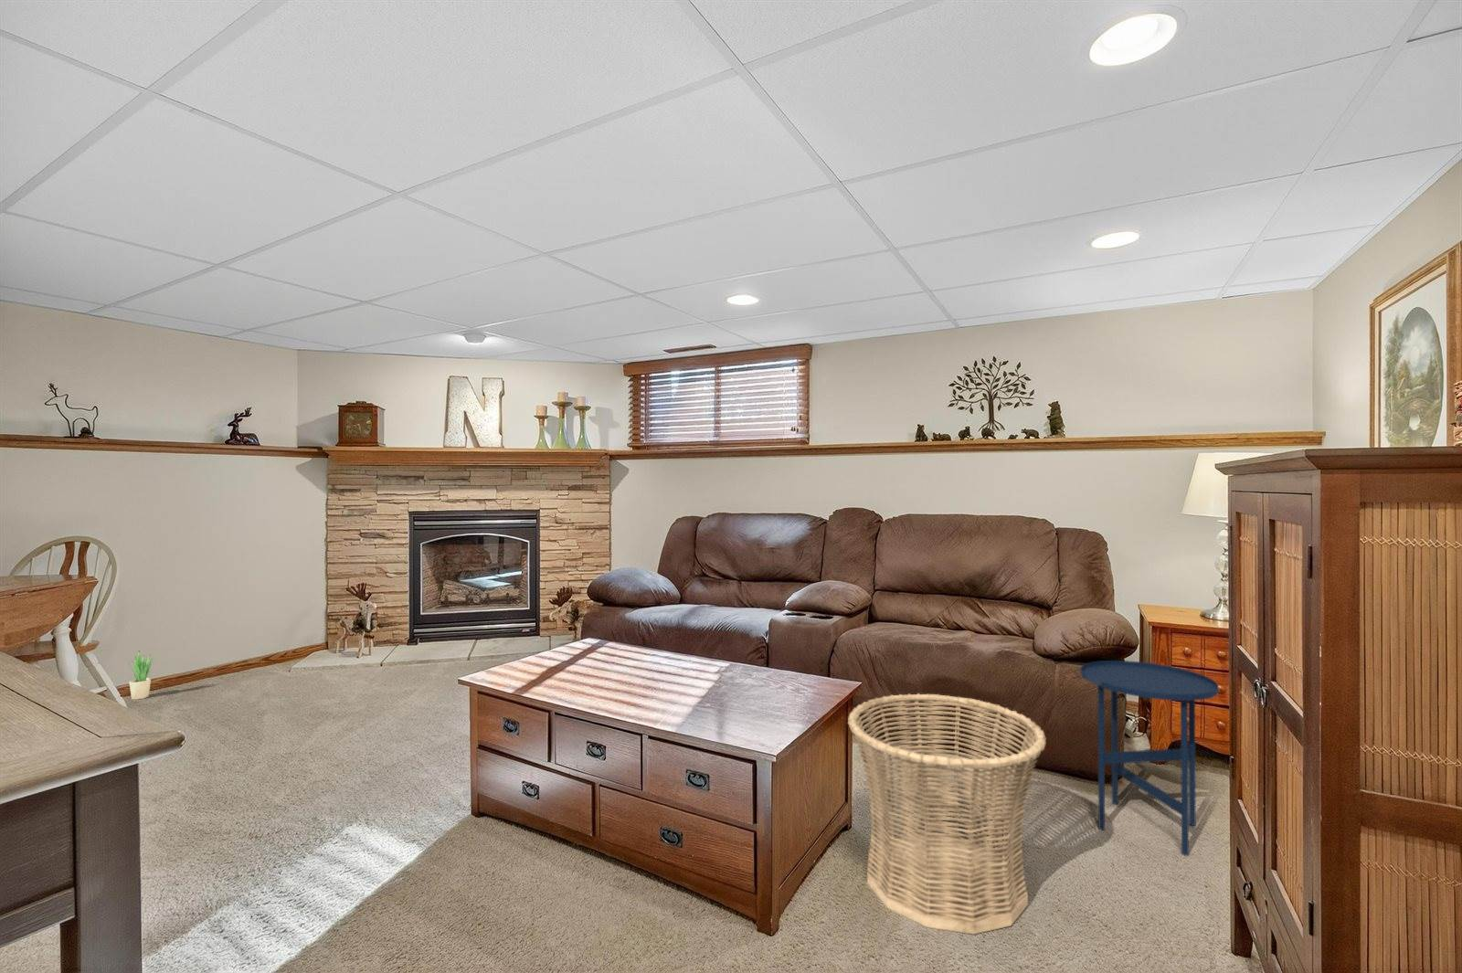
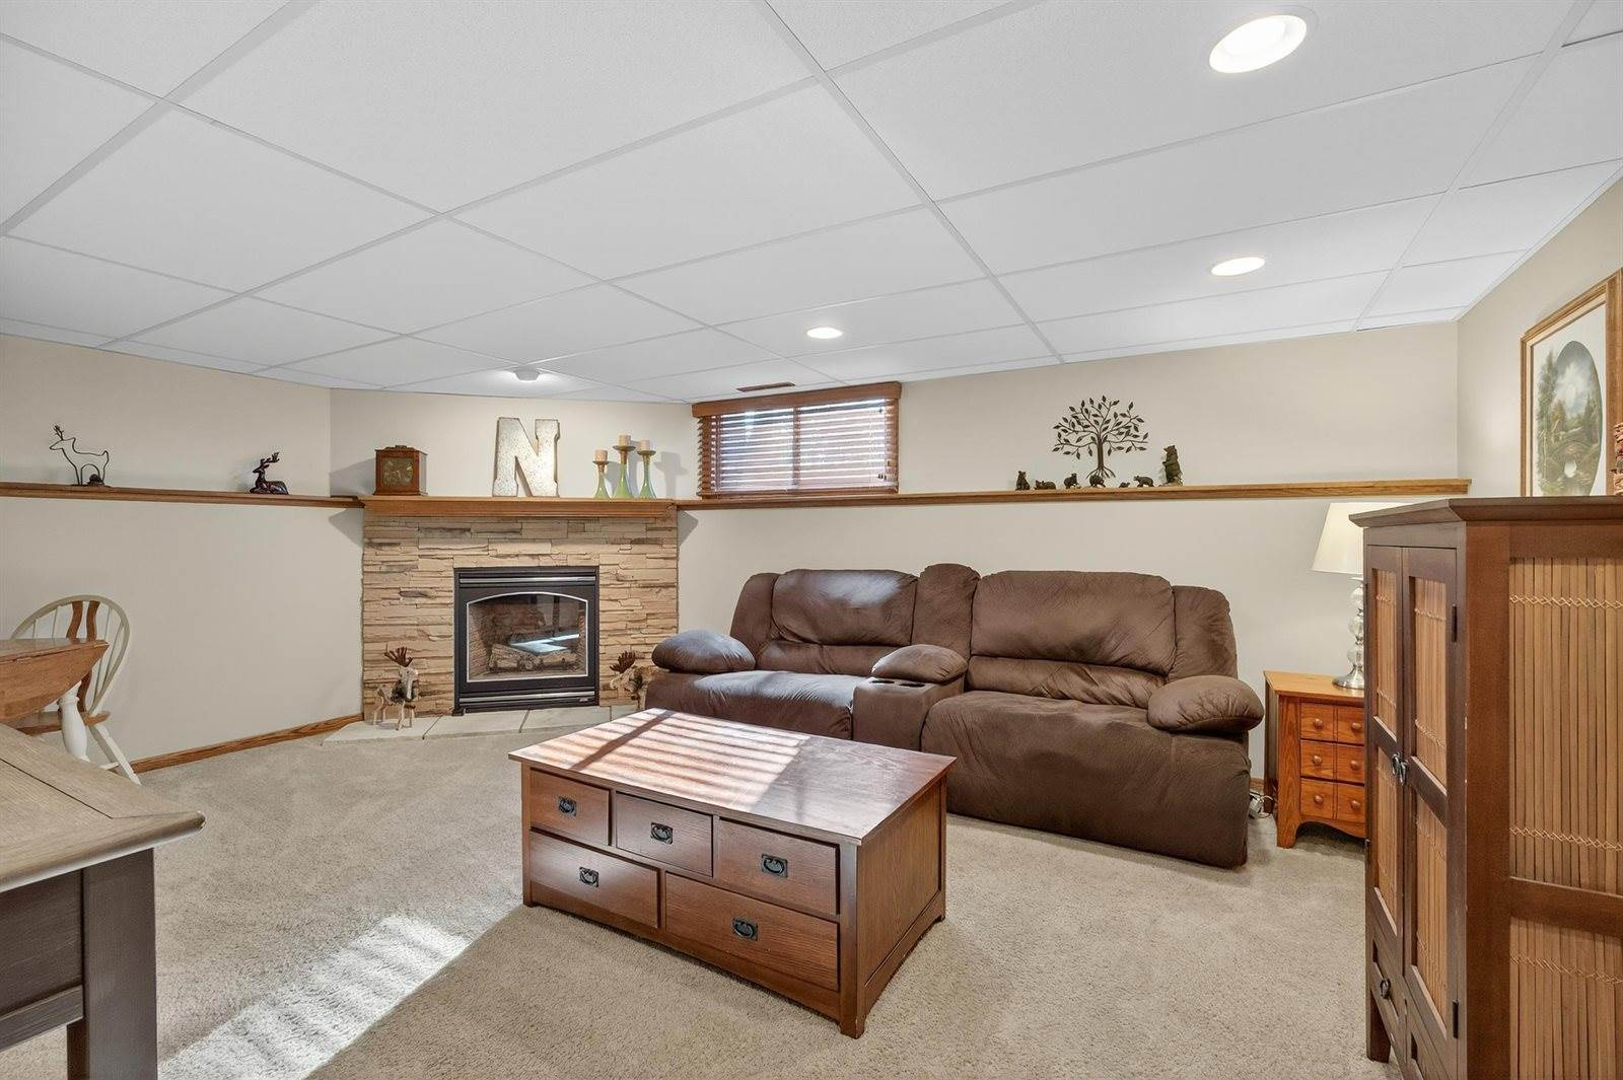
- basket [847,693,1047,936]
- potted plant [128,649,154,699]
- side table [1080,659,1220,857]
